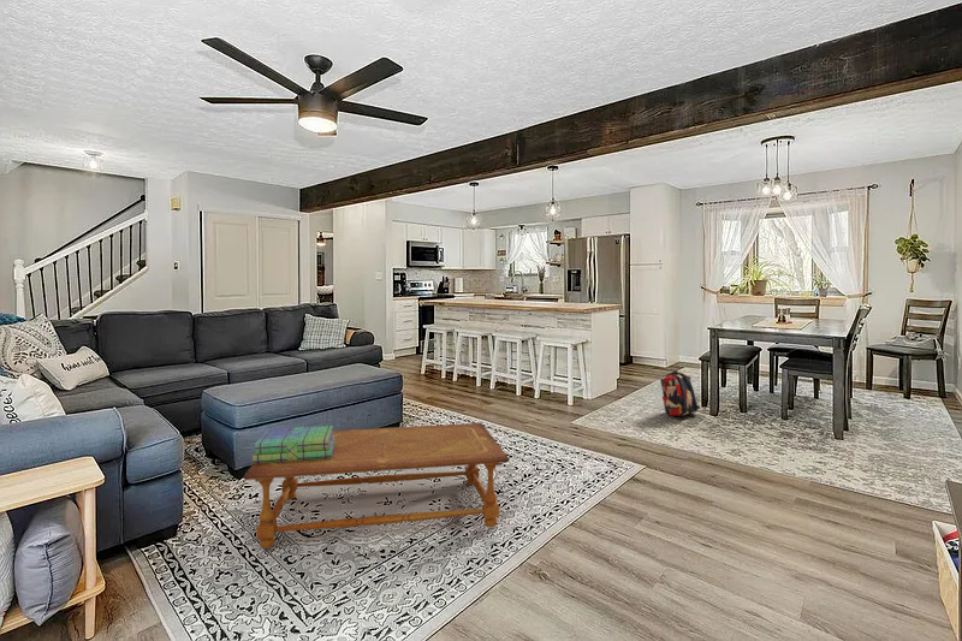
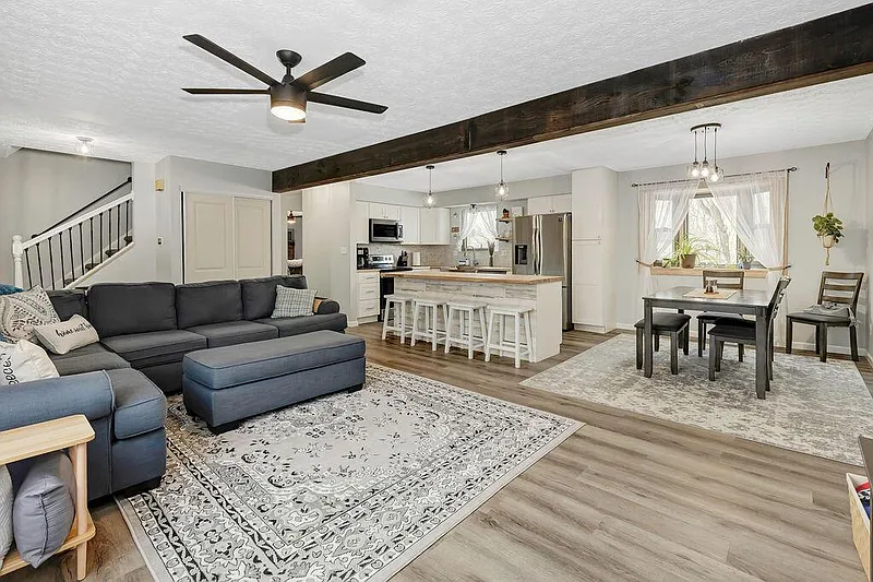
- backpack [659,369,701,417]
- coffee table [242,422,511,550]
- stack of books [251,425,335,464]
